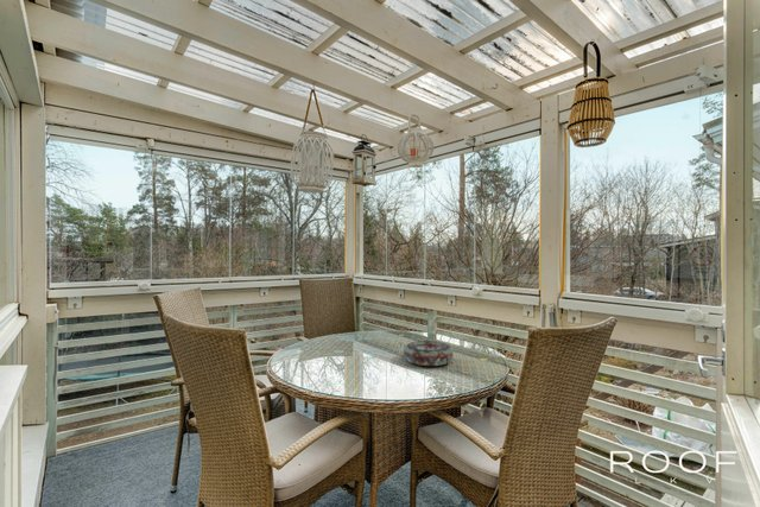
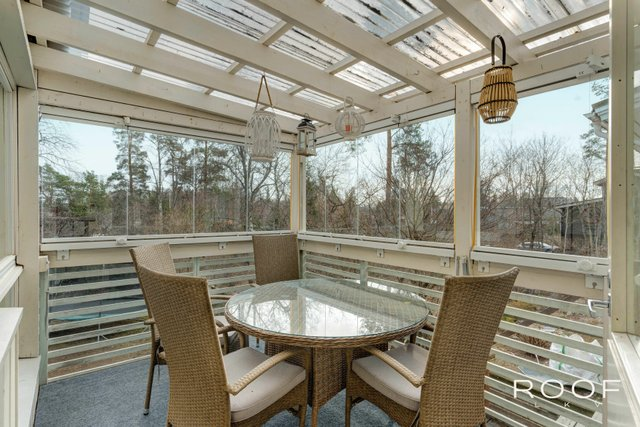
- decorative bowl [403,340,454,367]
